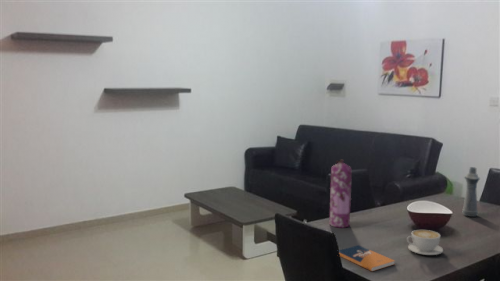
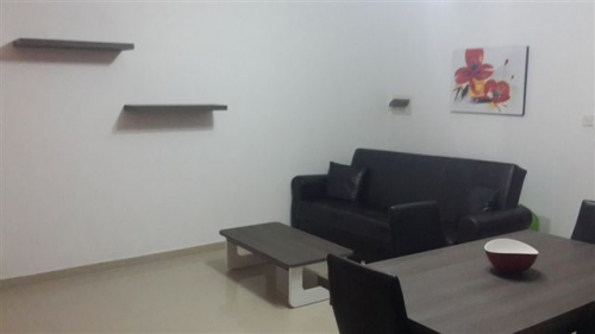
- coffee cup [406,229,444,256]
- gas cylinder [329,159,352,228]
- notebook [338,244,396,272]
- bottle [461,166,481,218]
